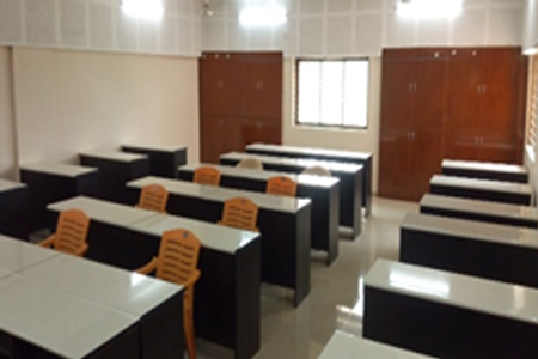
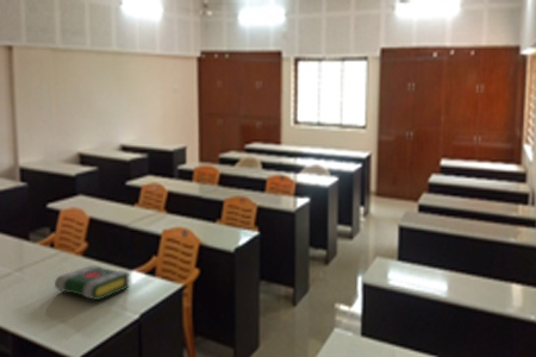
+ book [54,264,131,301]
